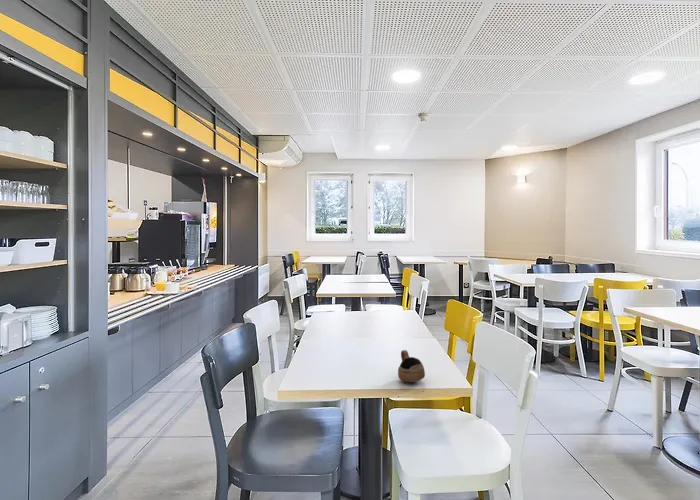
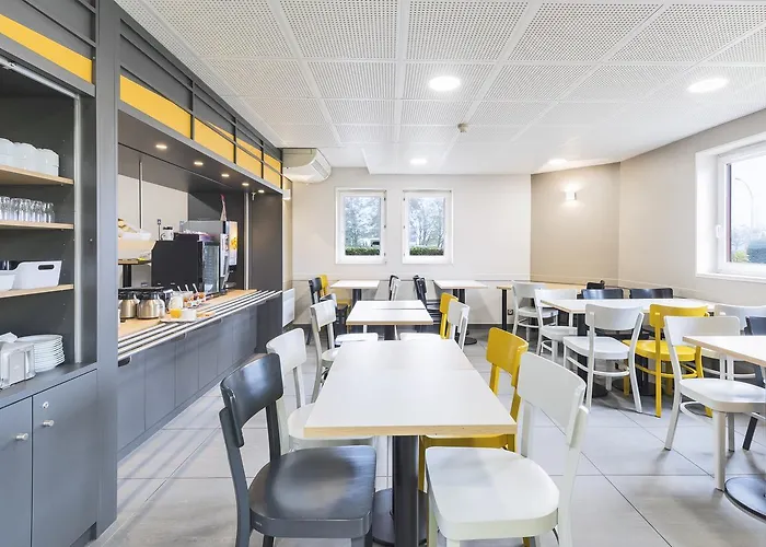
- cup [397,349,426,383]
